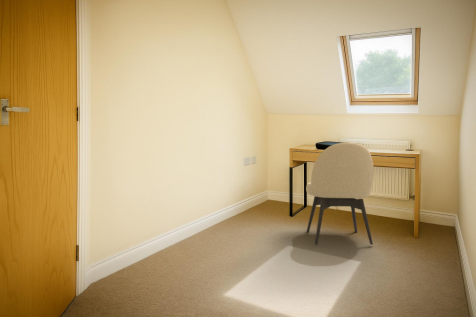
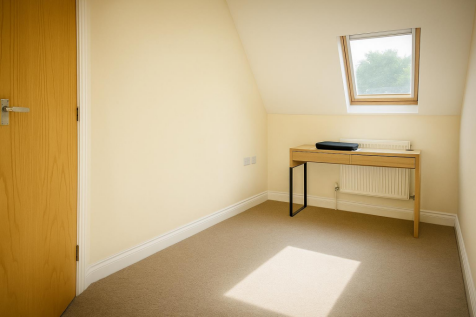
- chair [305,141,375,246]
